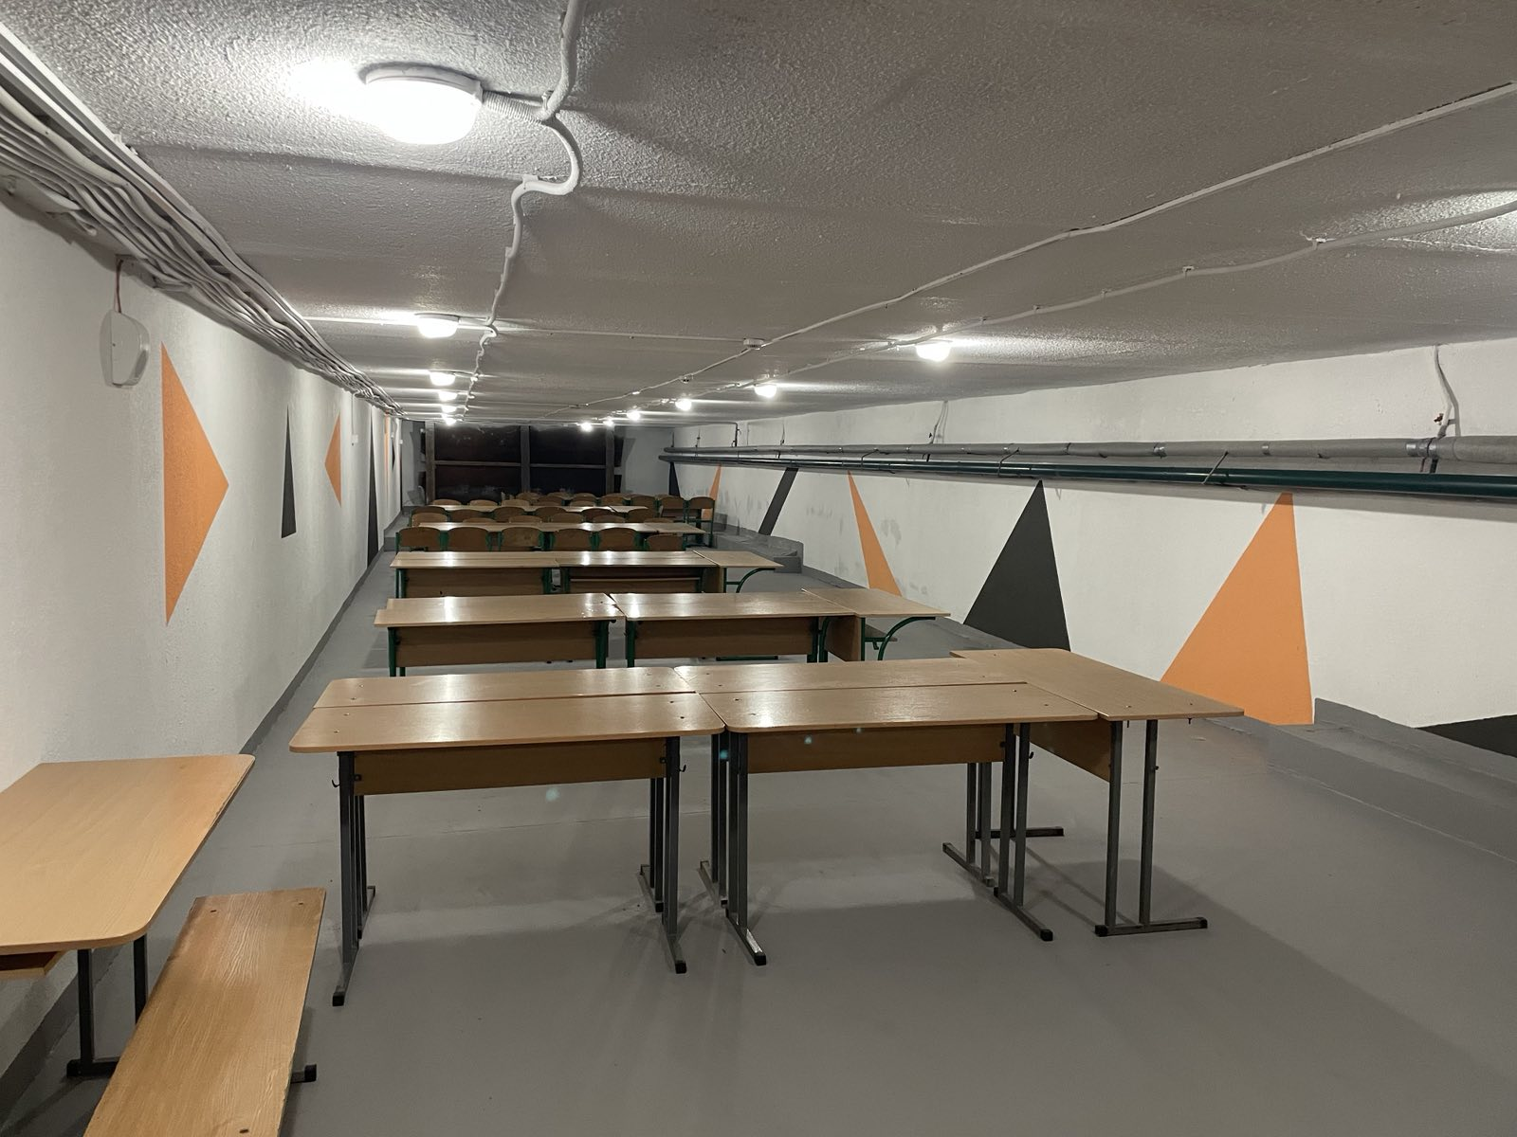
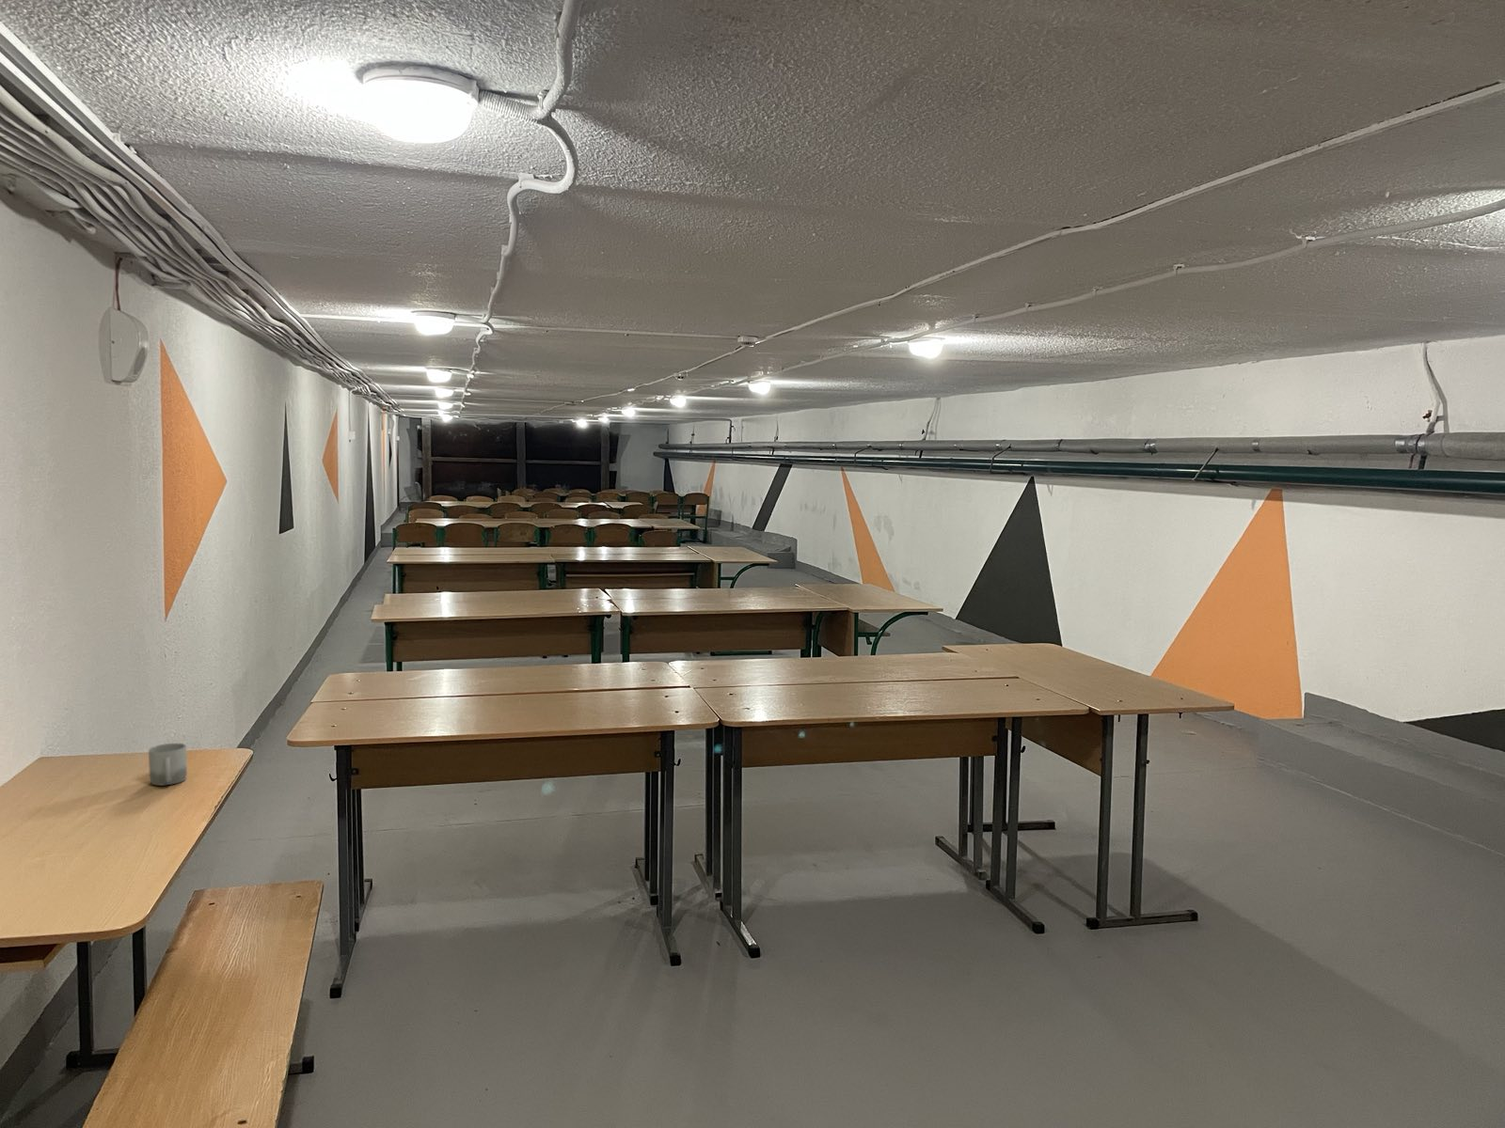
+ cup [148,743,188,787]
